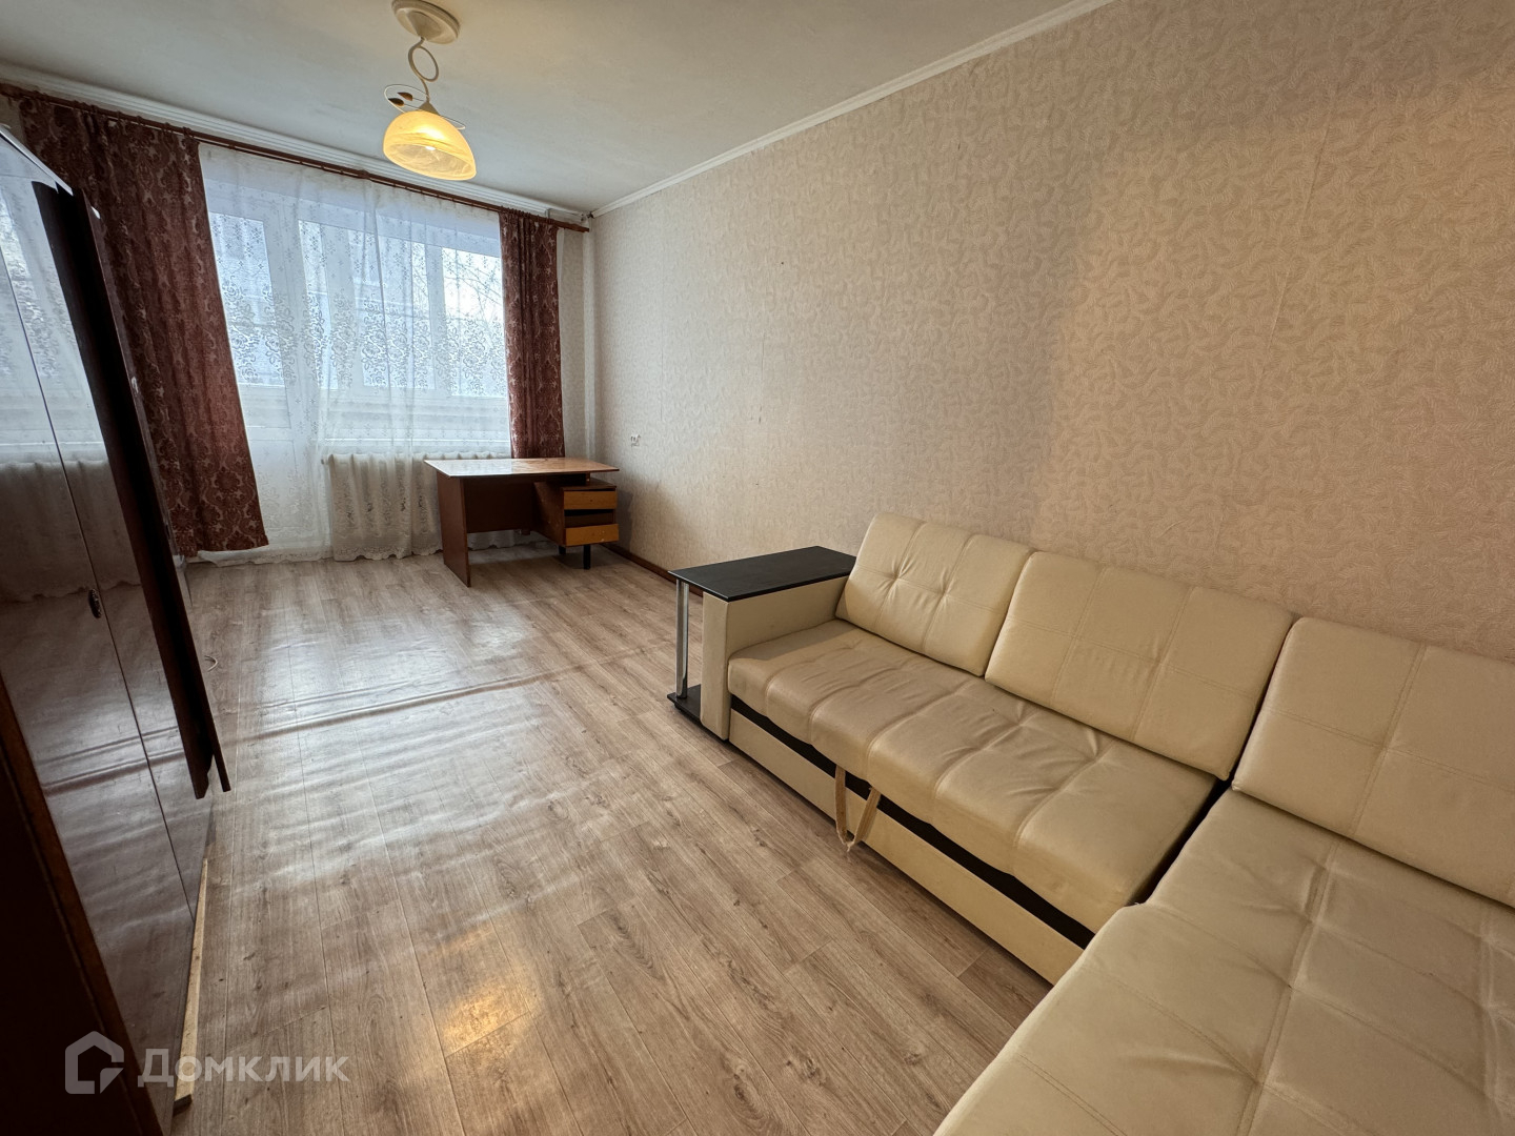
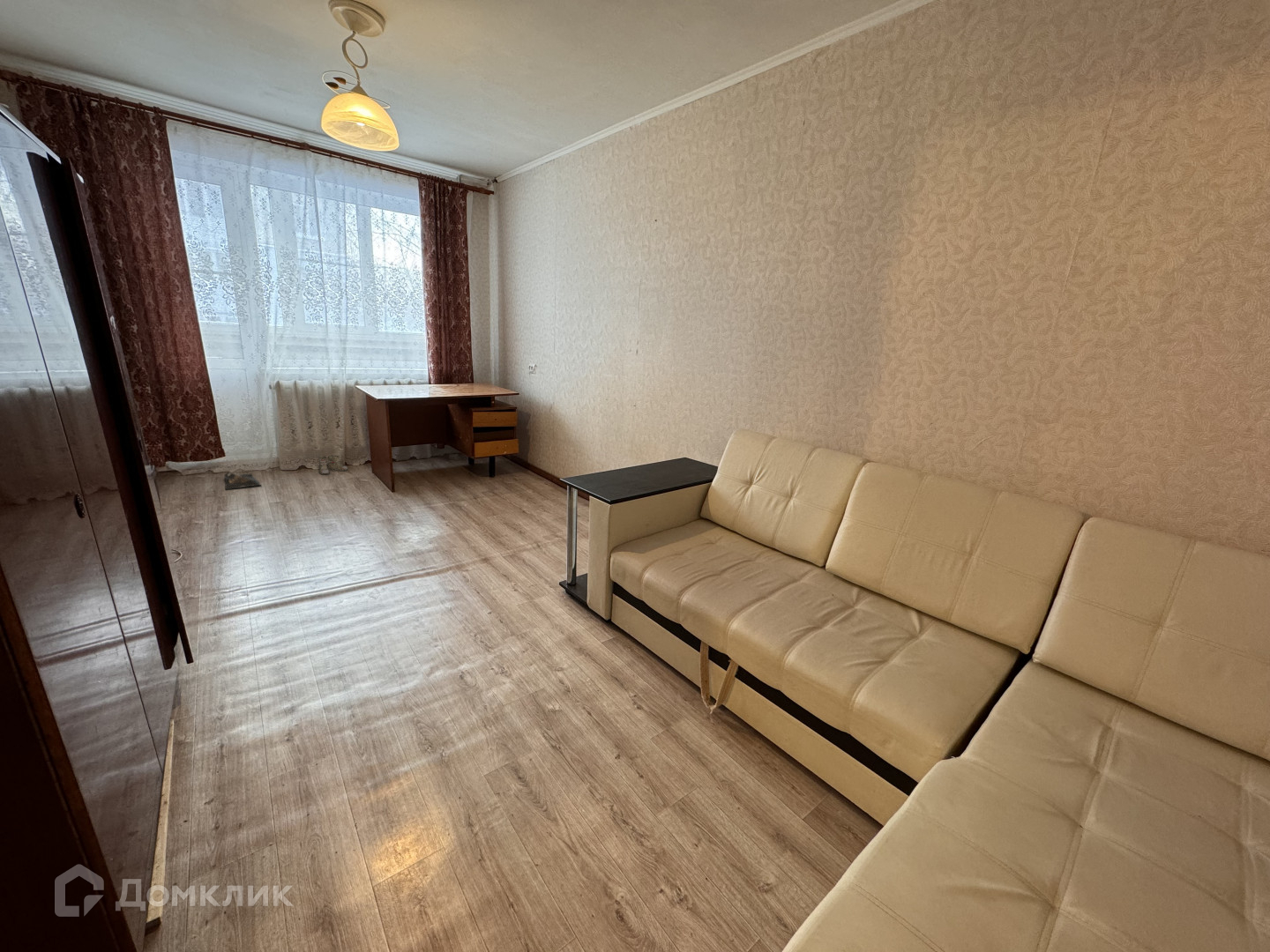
+ boots [318,454,349,476]
+ bag [223,472,262,490]
